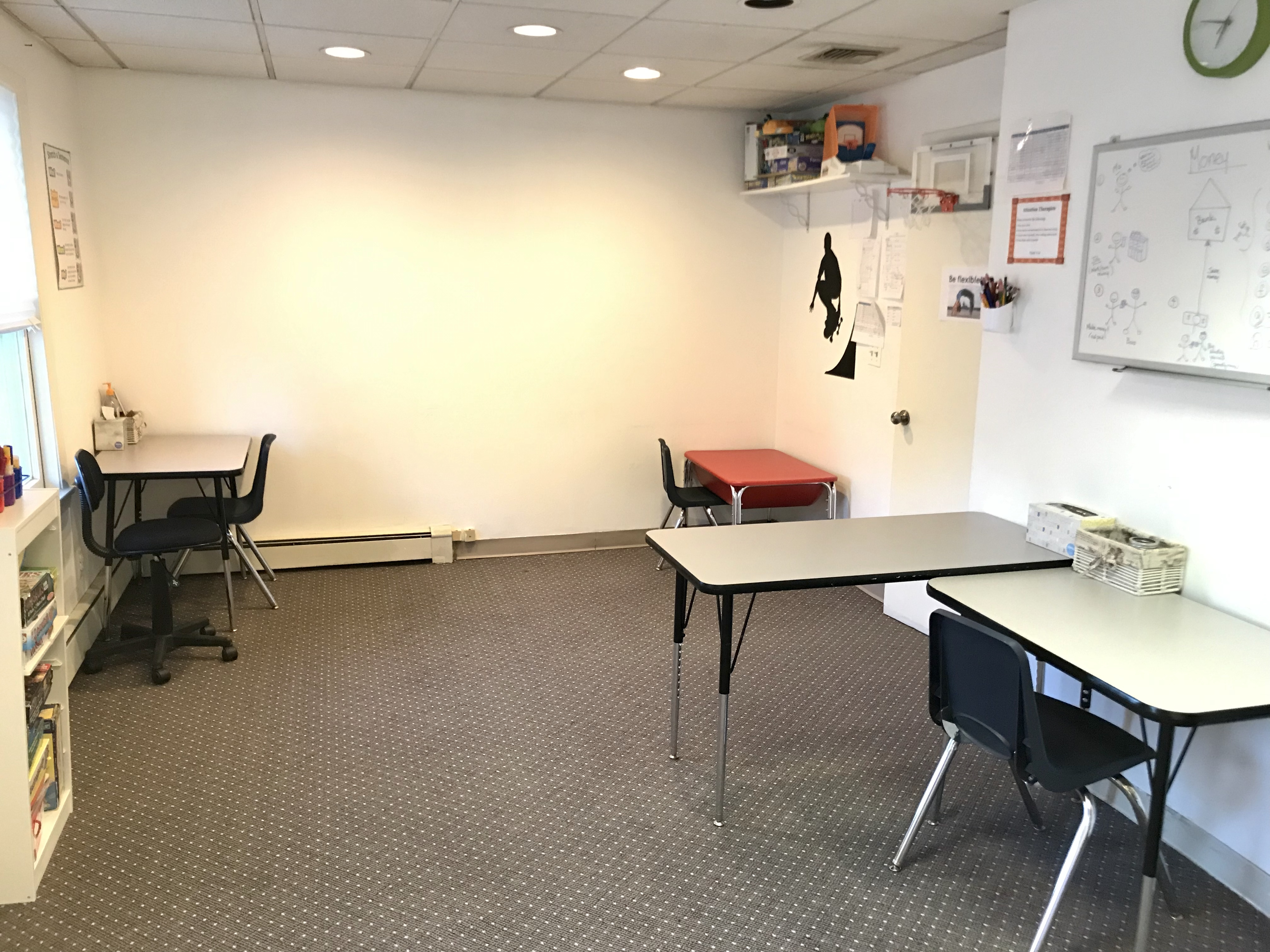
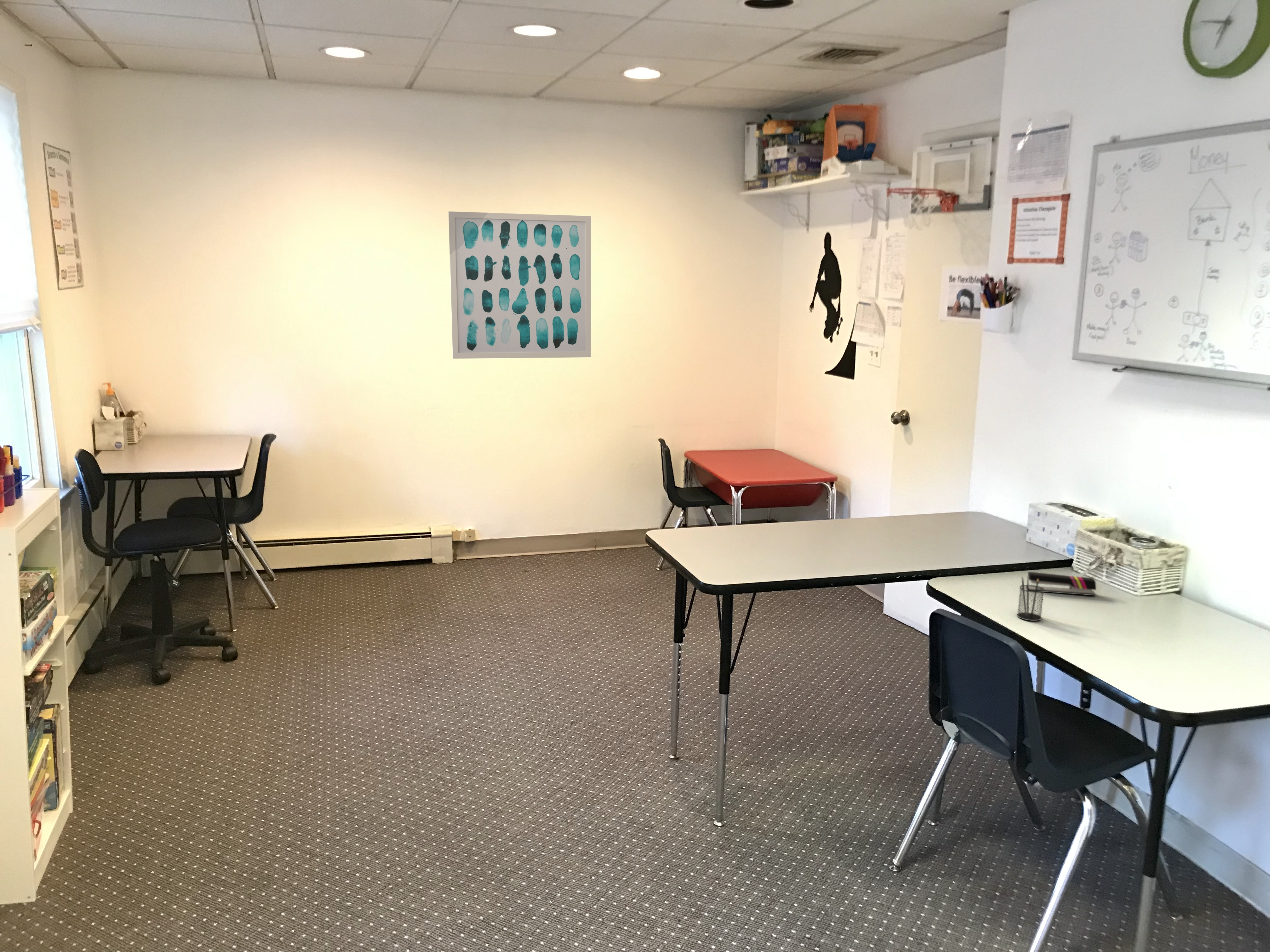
+ wall art [448,211,592,359]
+ pencil holder [1017,575,1044,621]
+ stapler [1026,571,1097,596]
